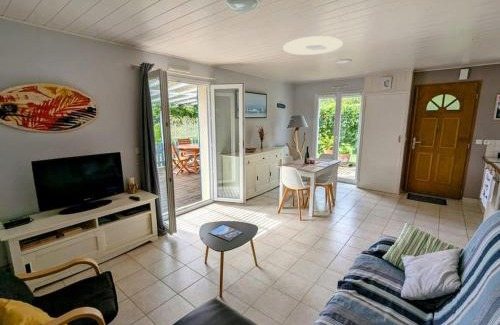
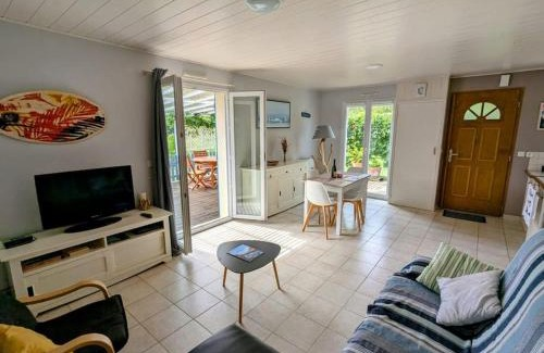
- ceiling light [282,35,344,56]
